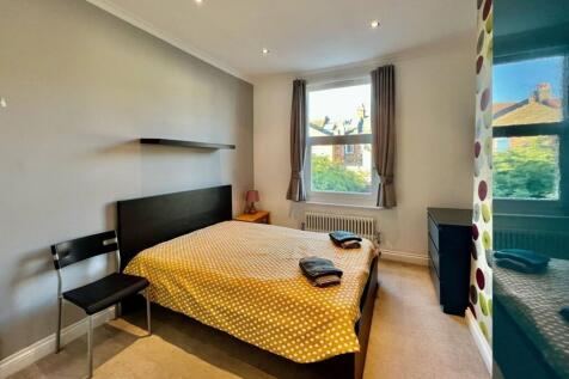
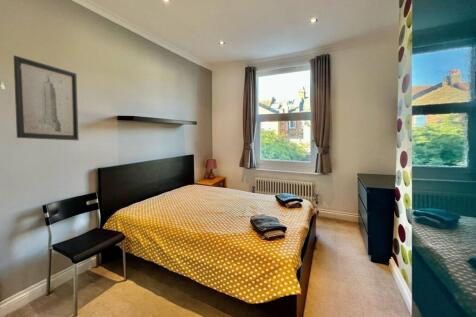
+ wall art [13,54,79,141]
